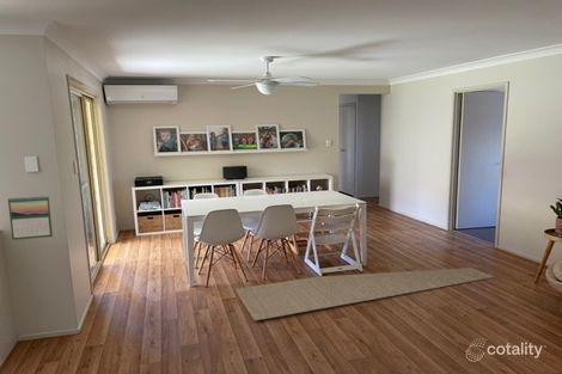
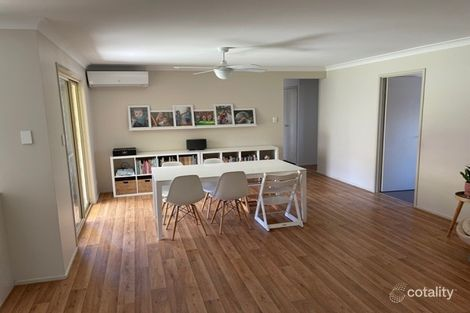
- calendar [7,195,54,241]
- rug [234,266,496,321]
